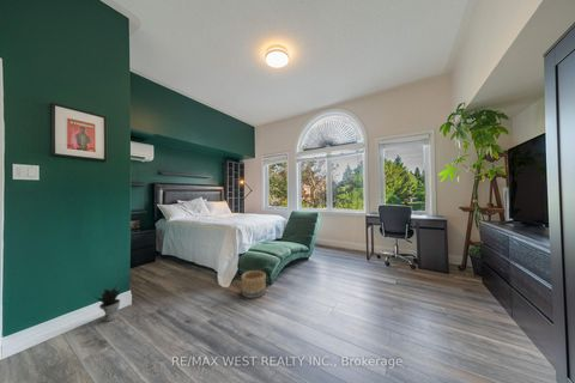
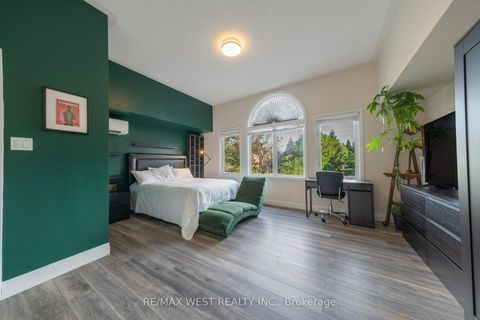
- potted plant [92,282,123,323]
- basket [240,269,267,299]
